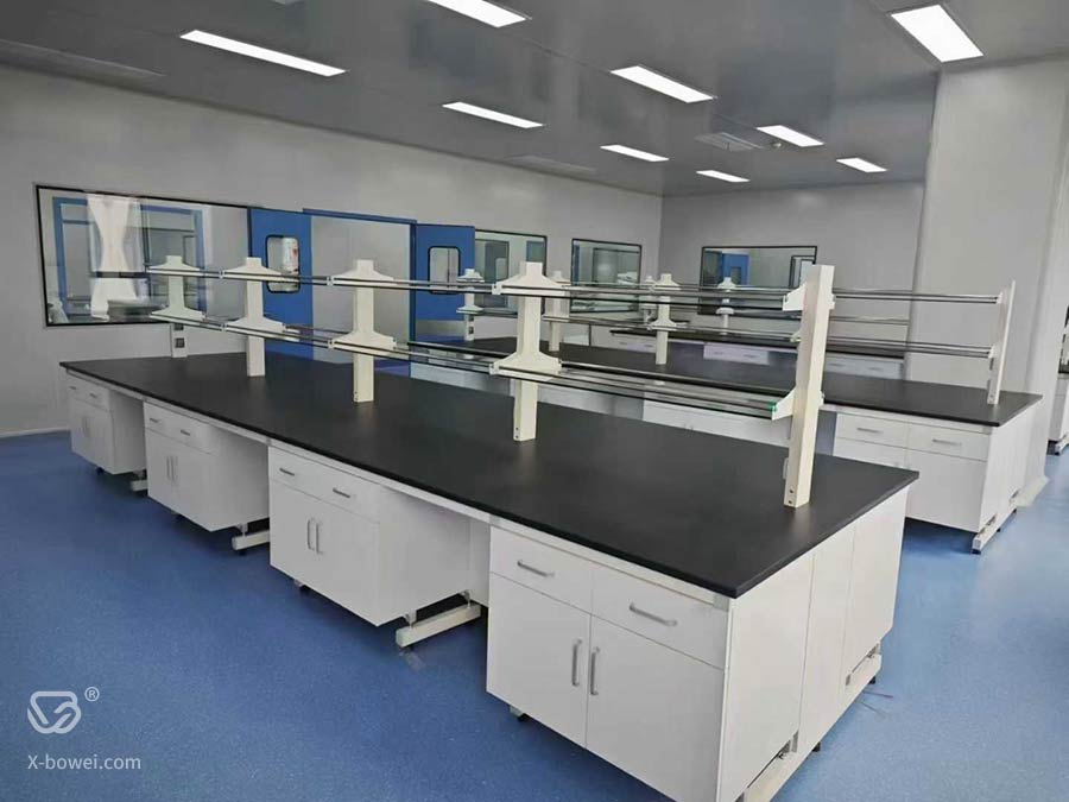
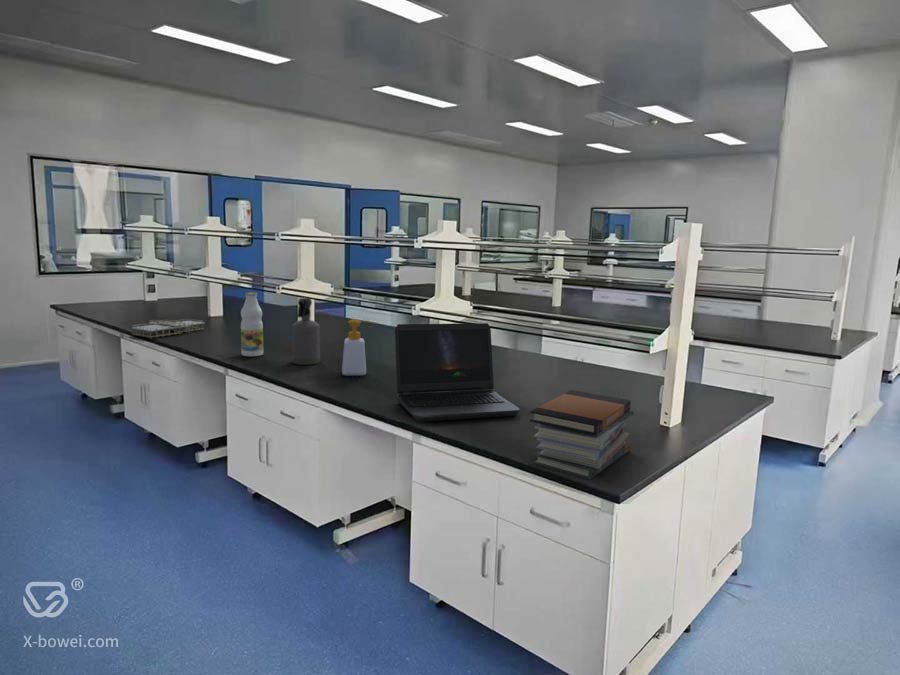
+ soap bottle [341,318,378,377]
+ book stack [529,389,635,480]
+ bottle [240,292,264,357]
+ laptop computer [394,322,520,423]
+ document tray [131,318,205,339]
+ spray bottle [291,297,321,366]
